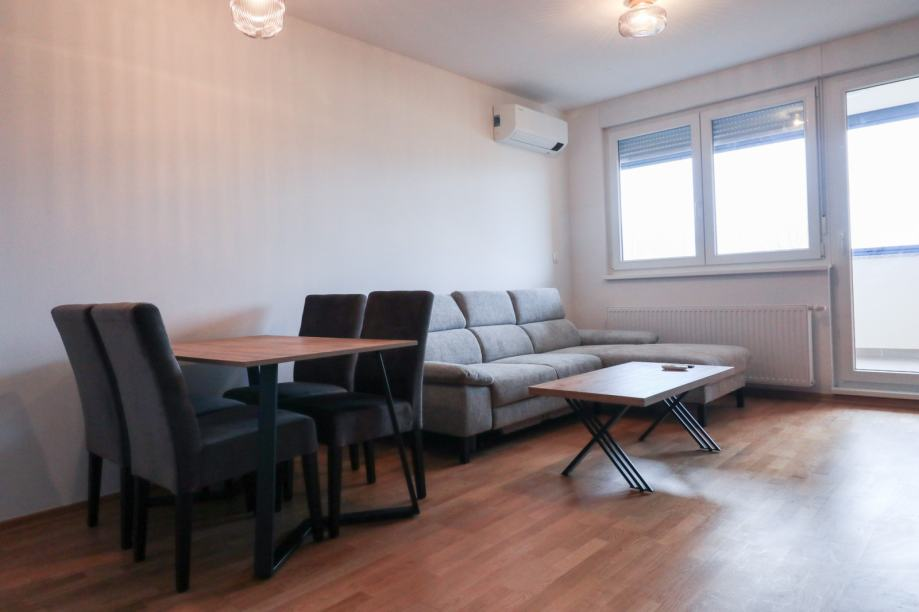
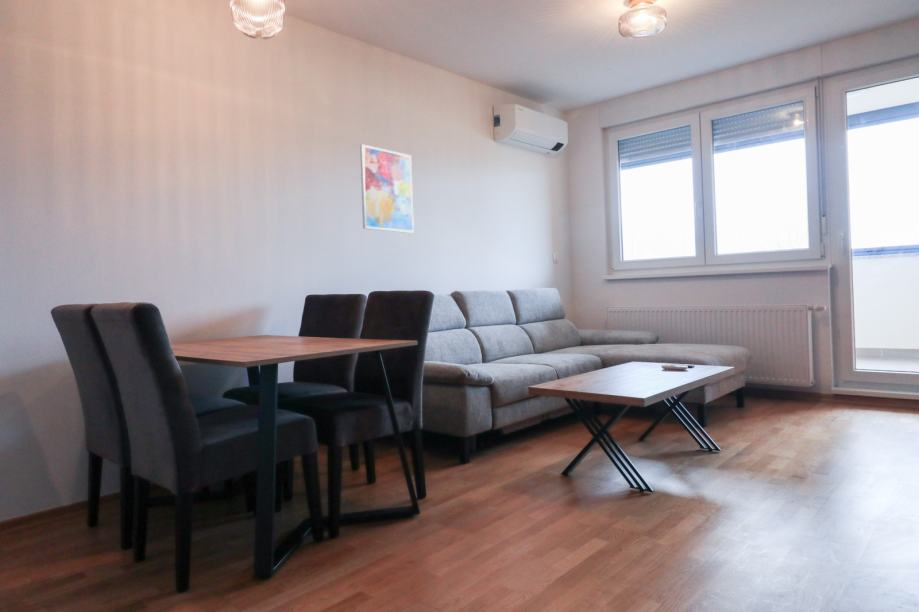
+ wall art [359,143,415,234]
